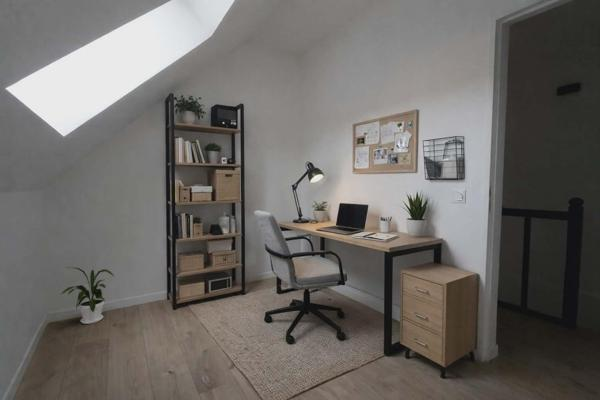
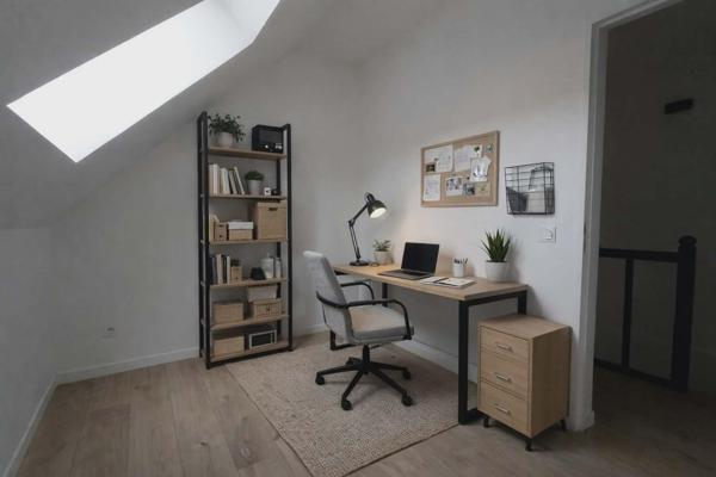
- house plant [60,266,116,325]
